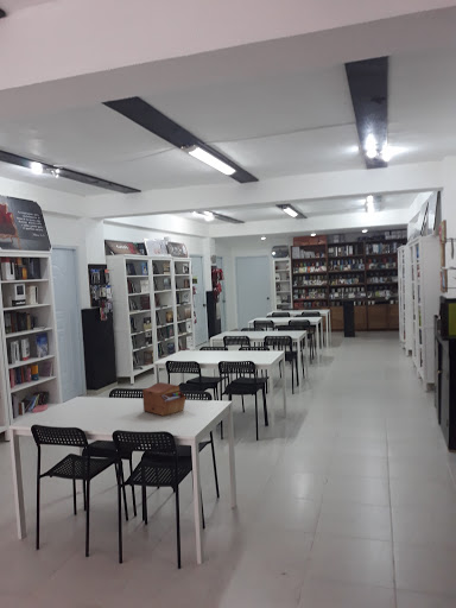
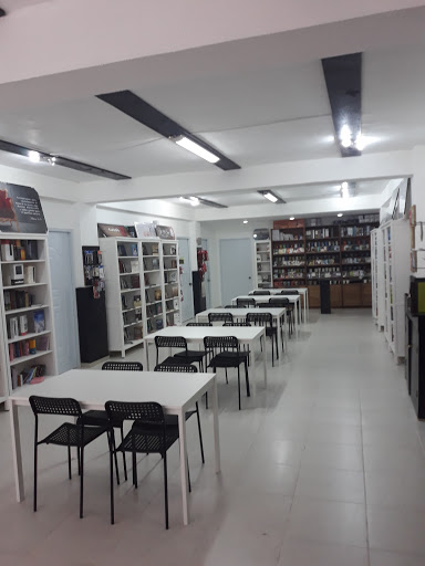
- sewing box [141,381,188,417]
